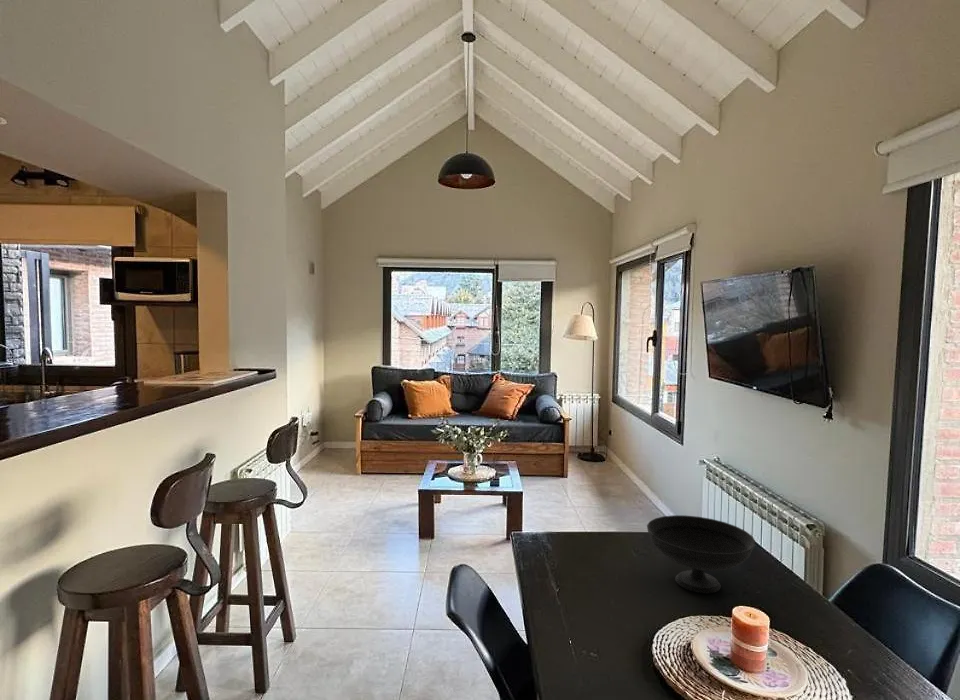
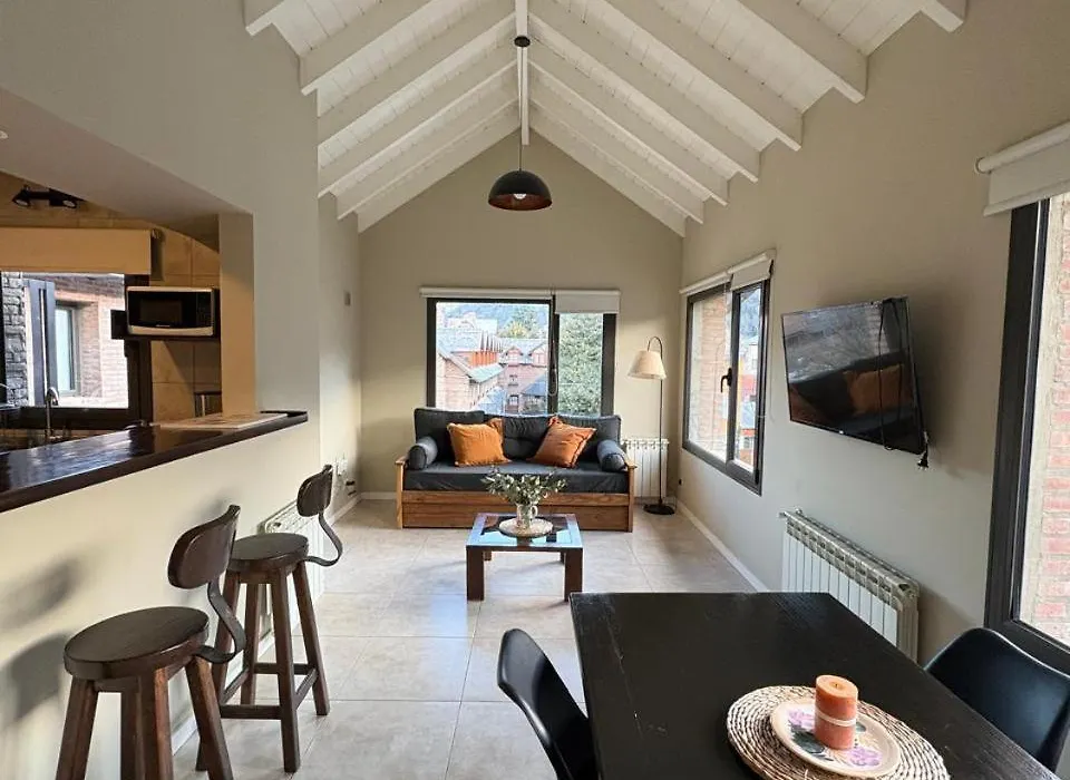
- bowl [646,514,756,594]
